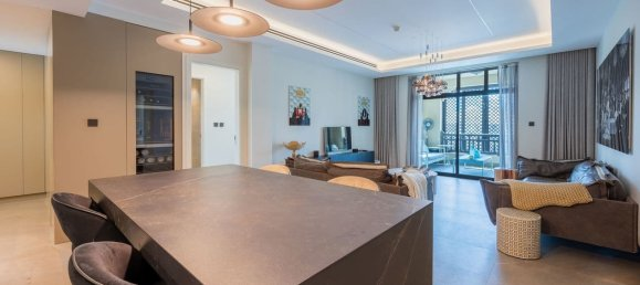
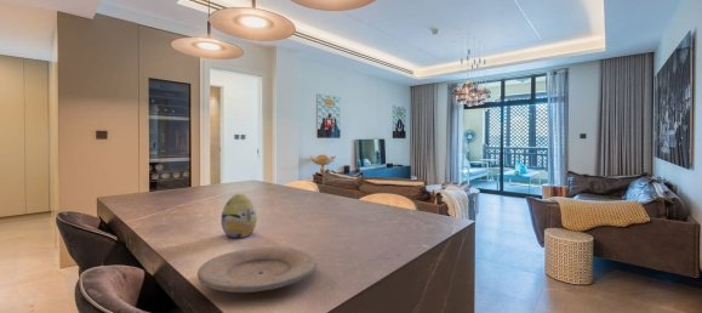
+ plate [196,246,318,294]
+ decorative egg [219,193,258,239]
